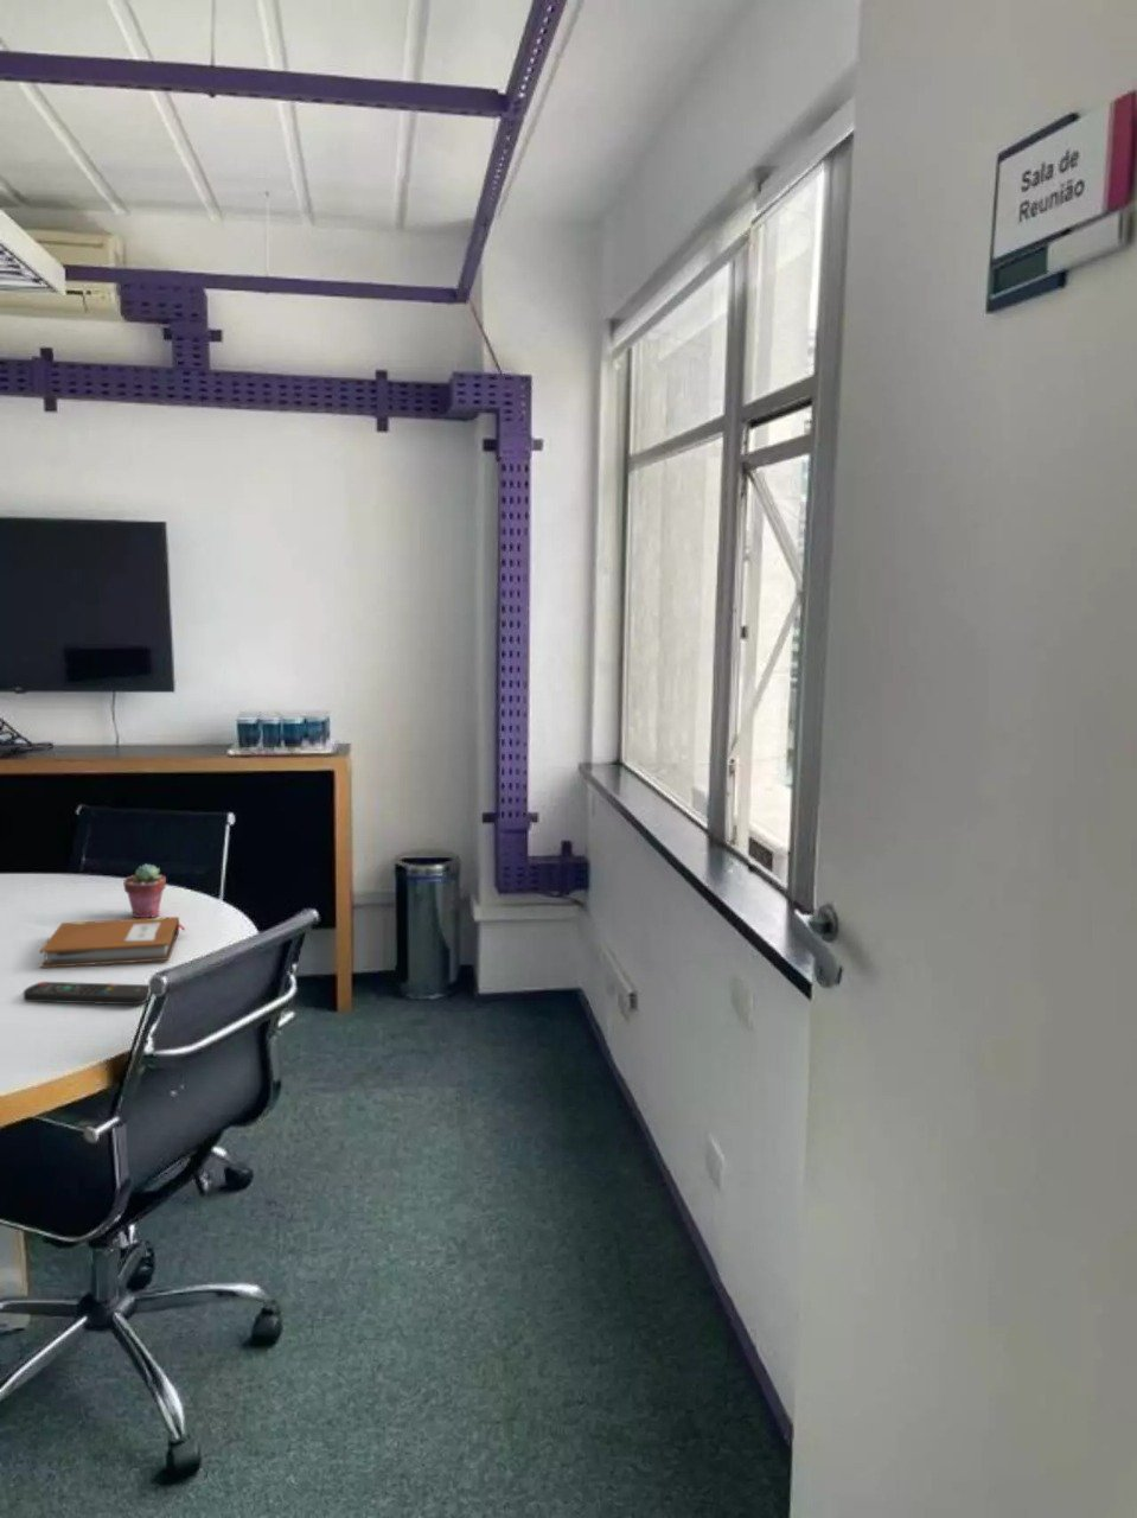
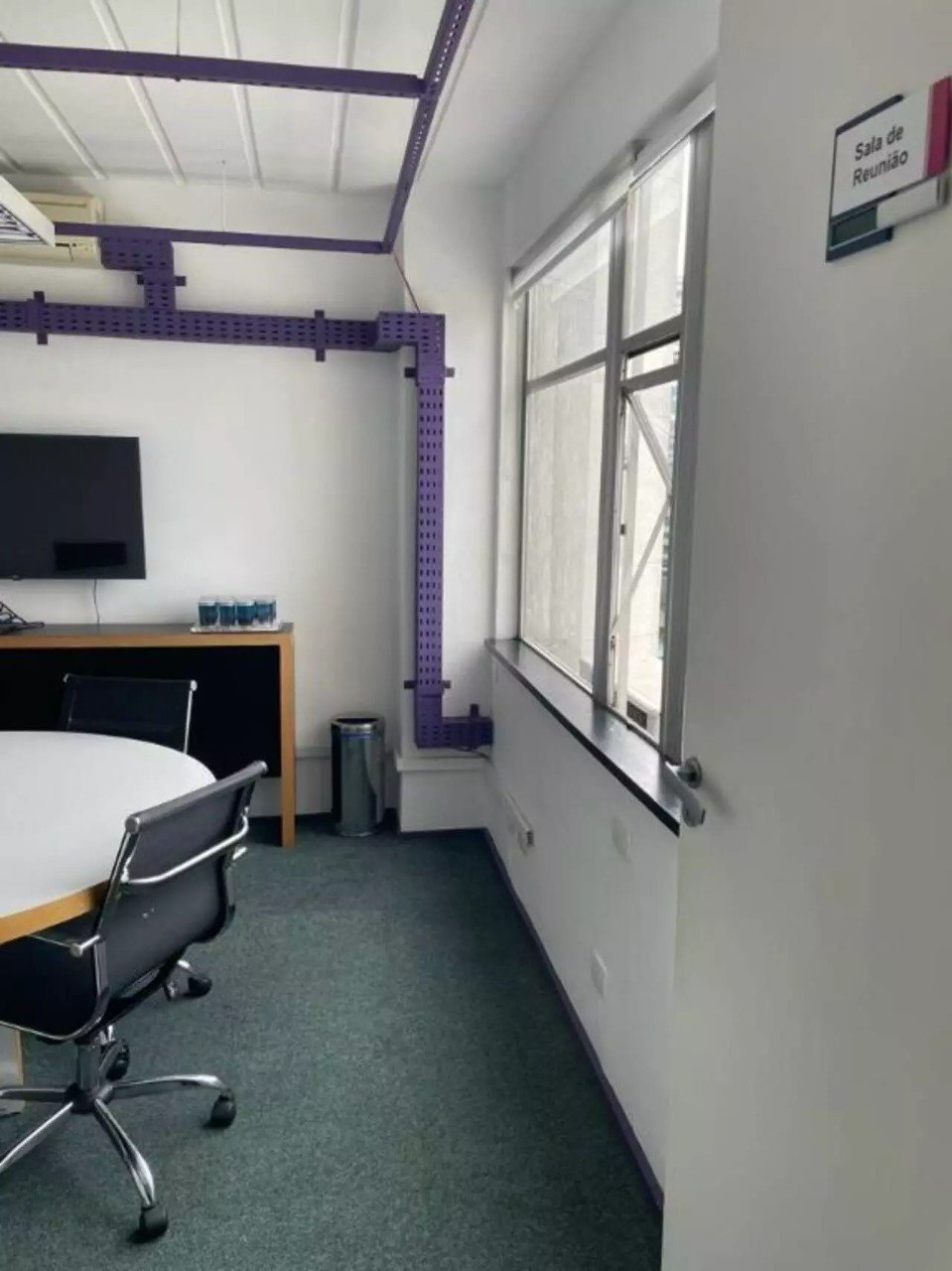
- potted succulent [122,864,167,920]
- remote control [23,981,150,1006]
- notebook [39,916,186,969]
